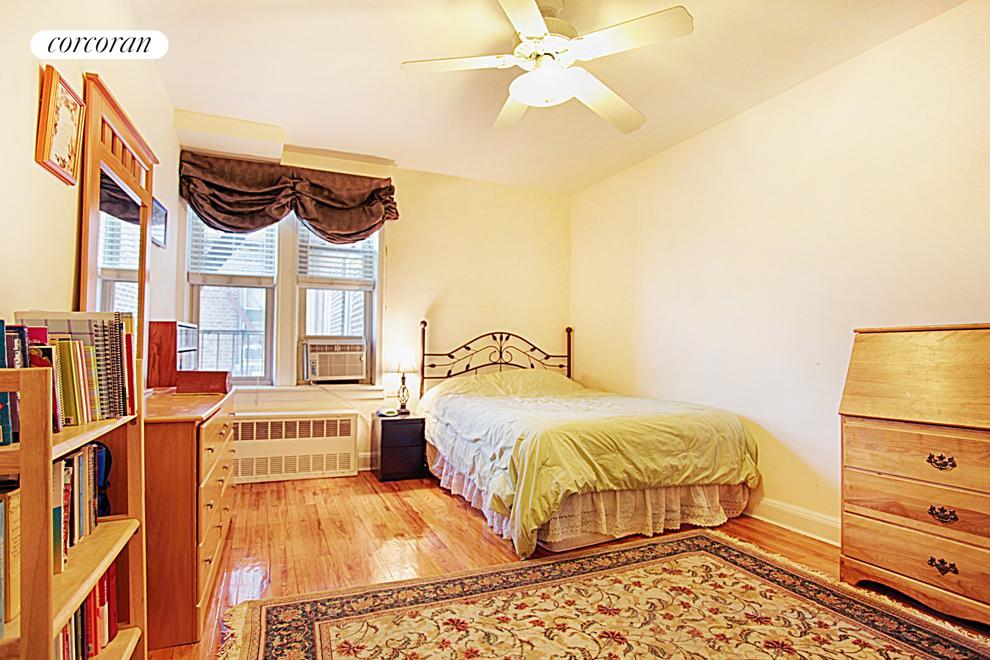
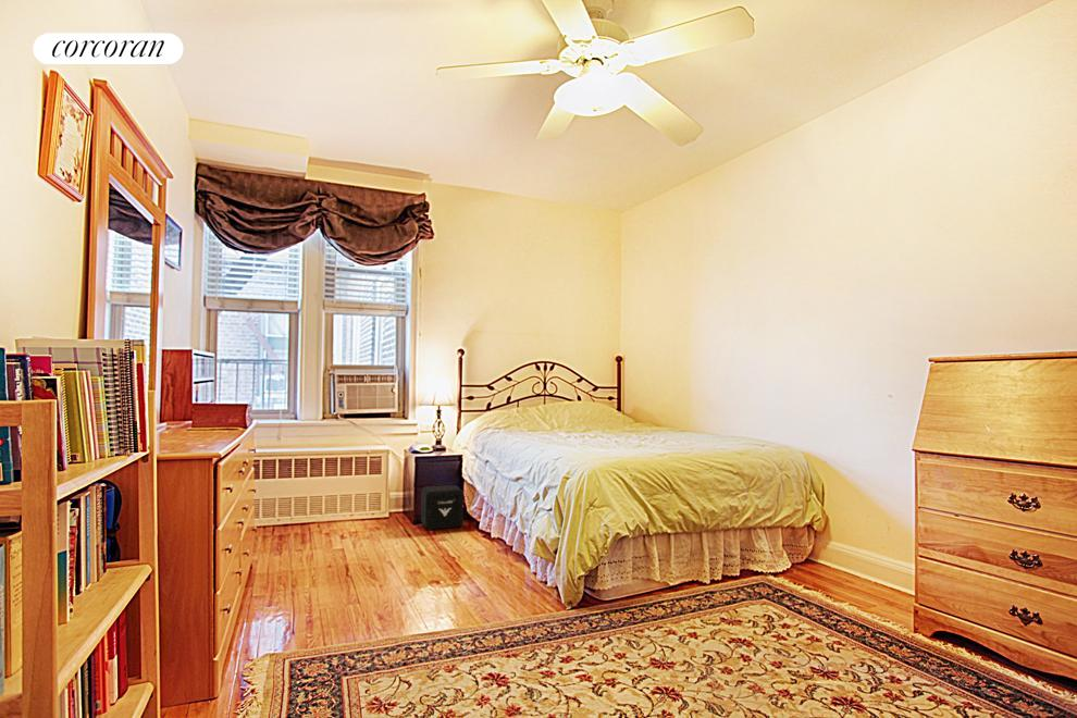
+ air purifier [420,484,465,531]
